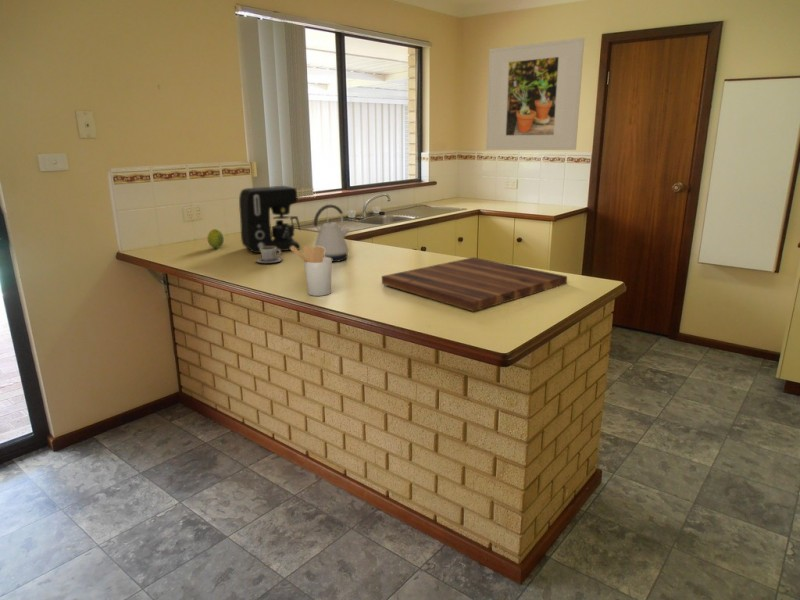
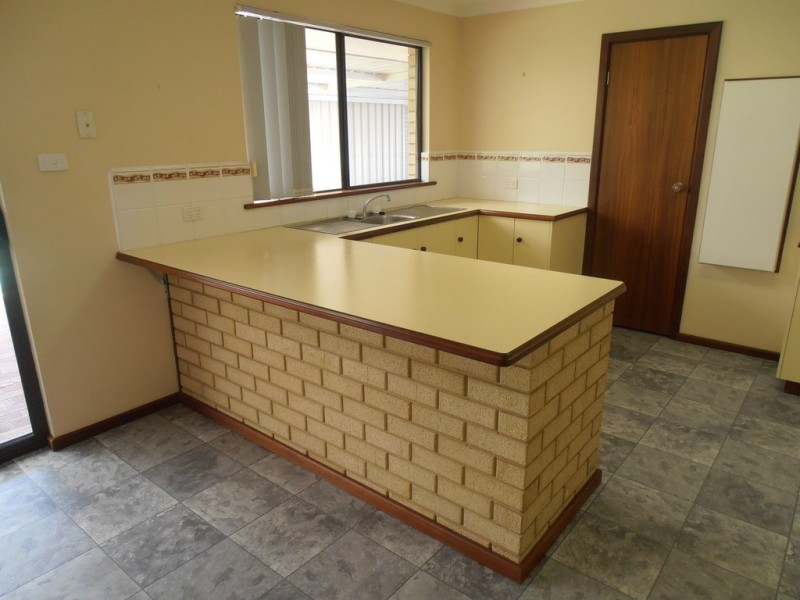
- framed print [485,37,585,151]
- cup [255,247,284,264]
- coffee maker [238,185,301,254]
- cutting board [381,256,568,312]
- utensil holder [290,246,333,297]
- kettle [313,204,351,263]
- fruit [206,228,225,249]
